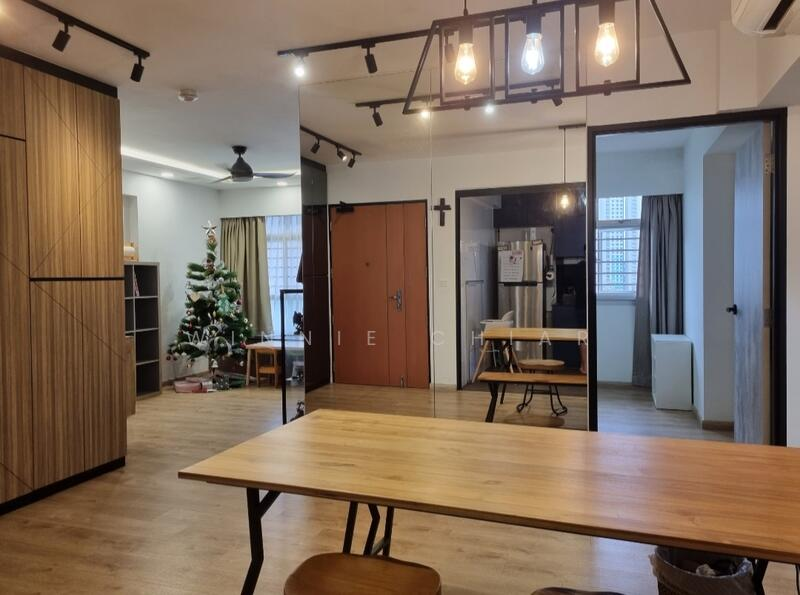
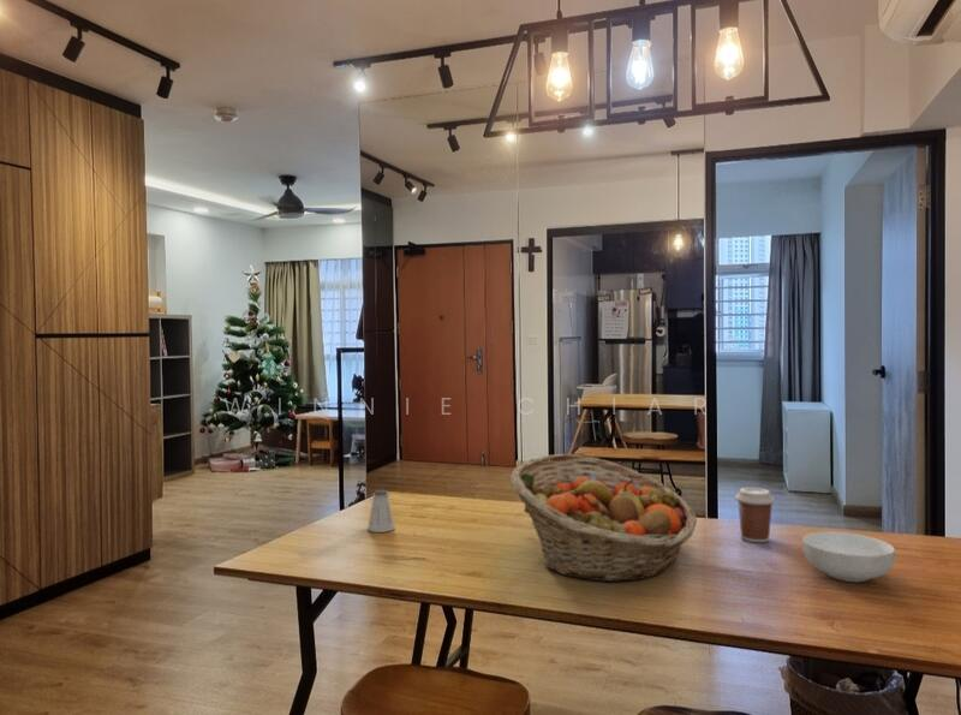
+ saltshaker [366,489,396,534]
+ cereal bowl [801,530,896,583]
+ fruit basket [509,453,698,583]
+ coffee cup [734,487,776,543]
